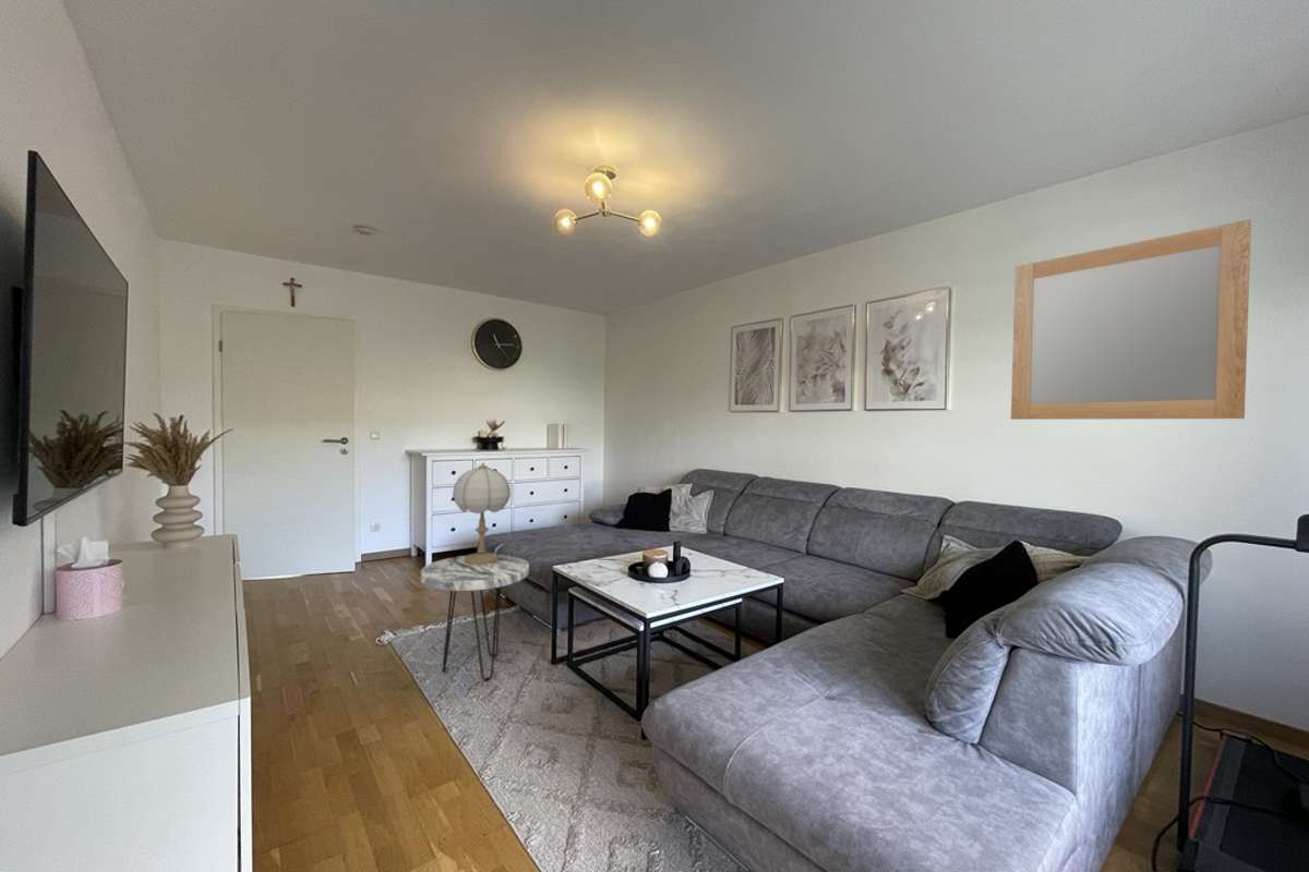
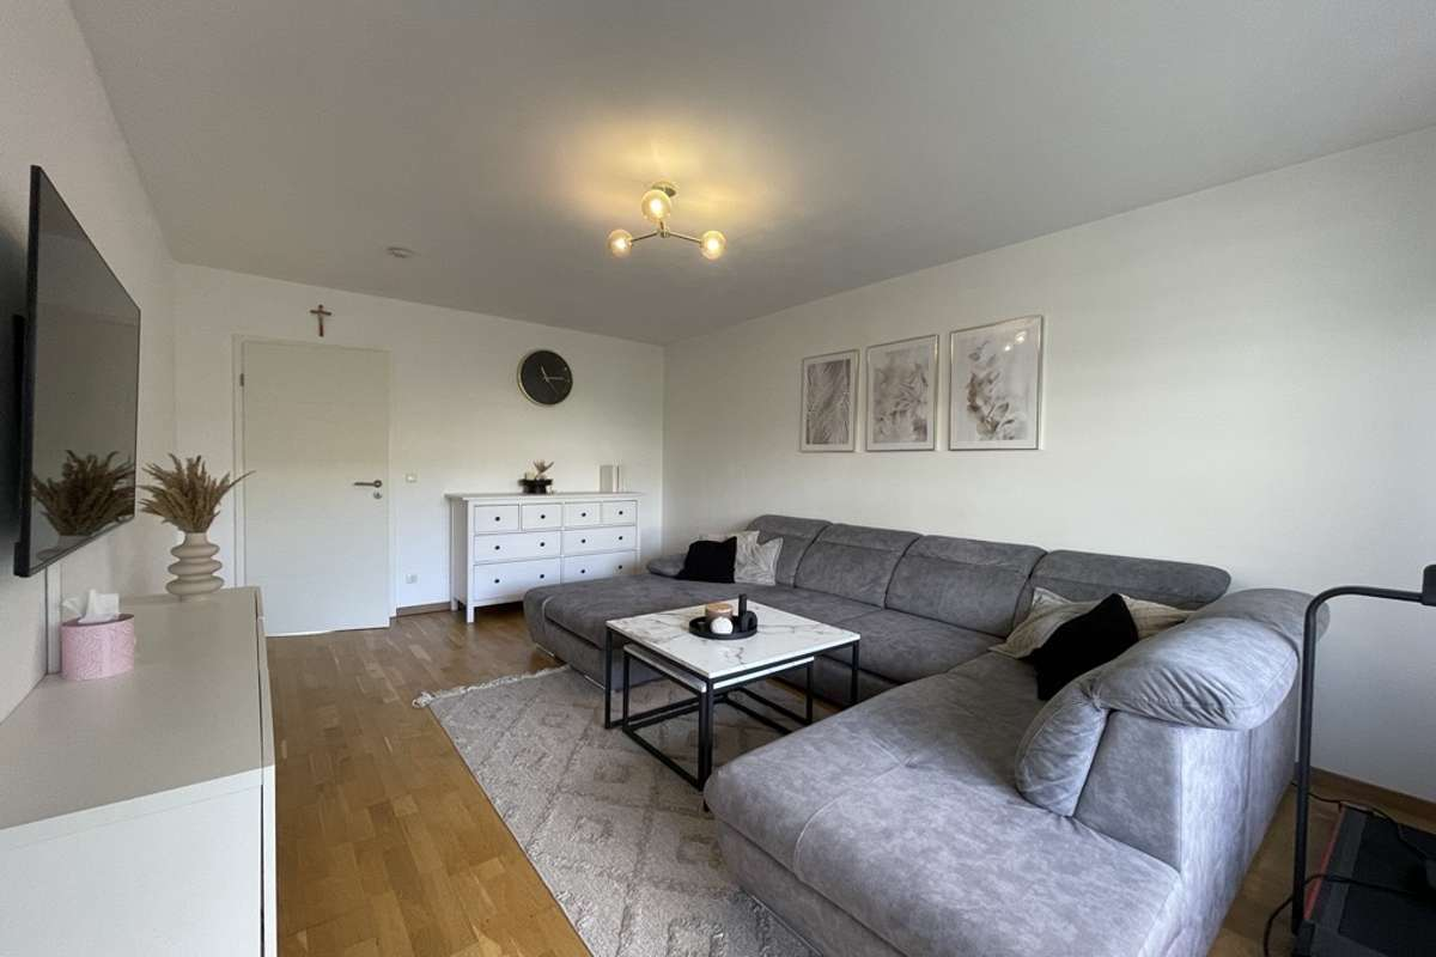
- side table [420,554,530,682]
- home mirror [1010,218,1252,421]
- table lamp [452,461,512,565]
